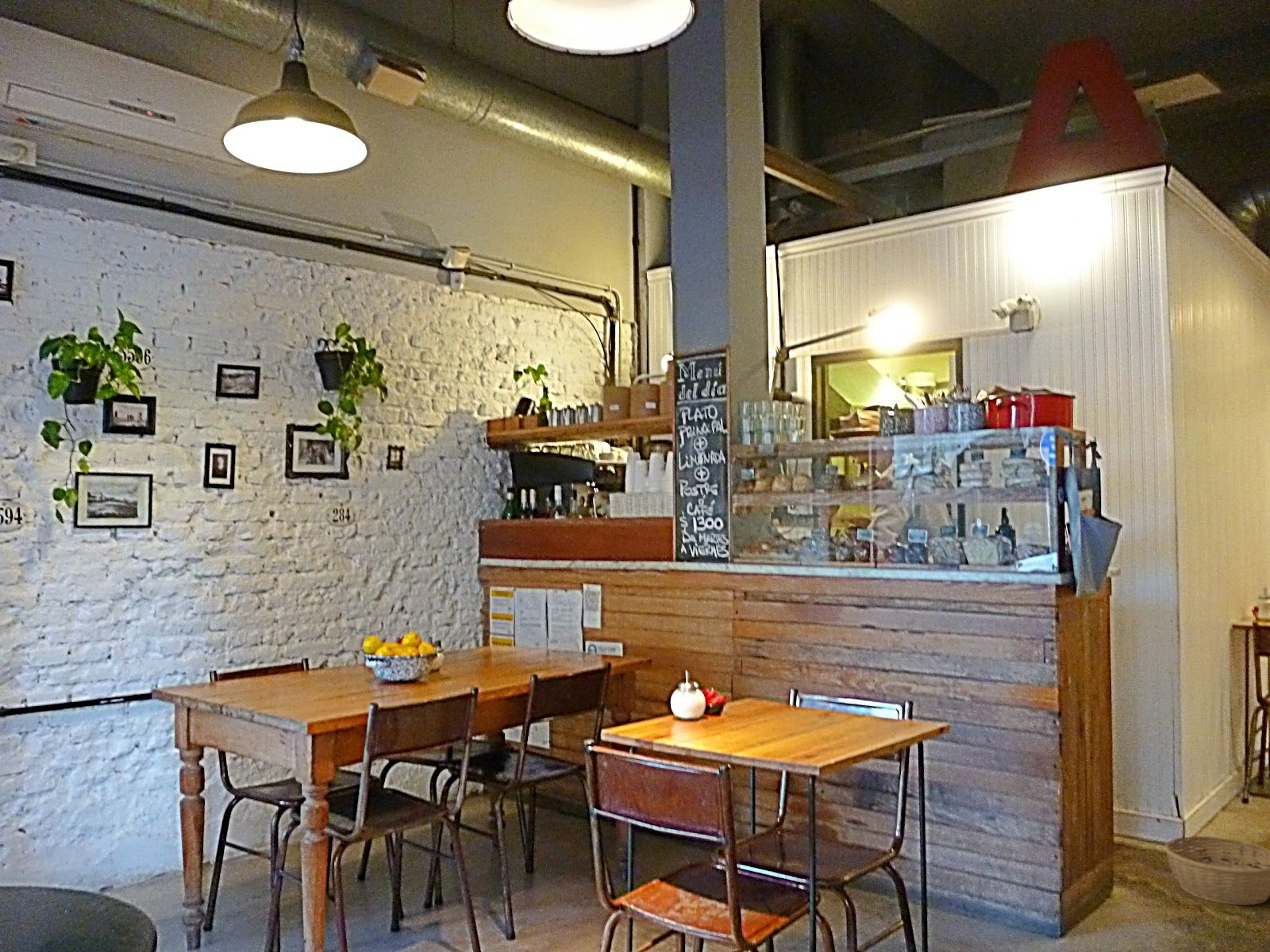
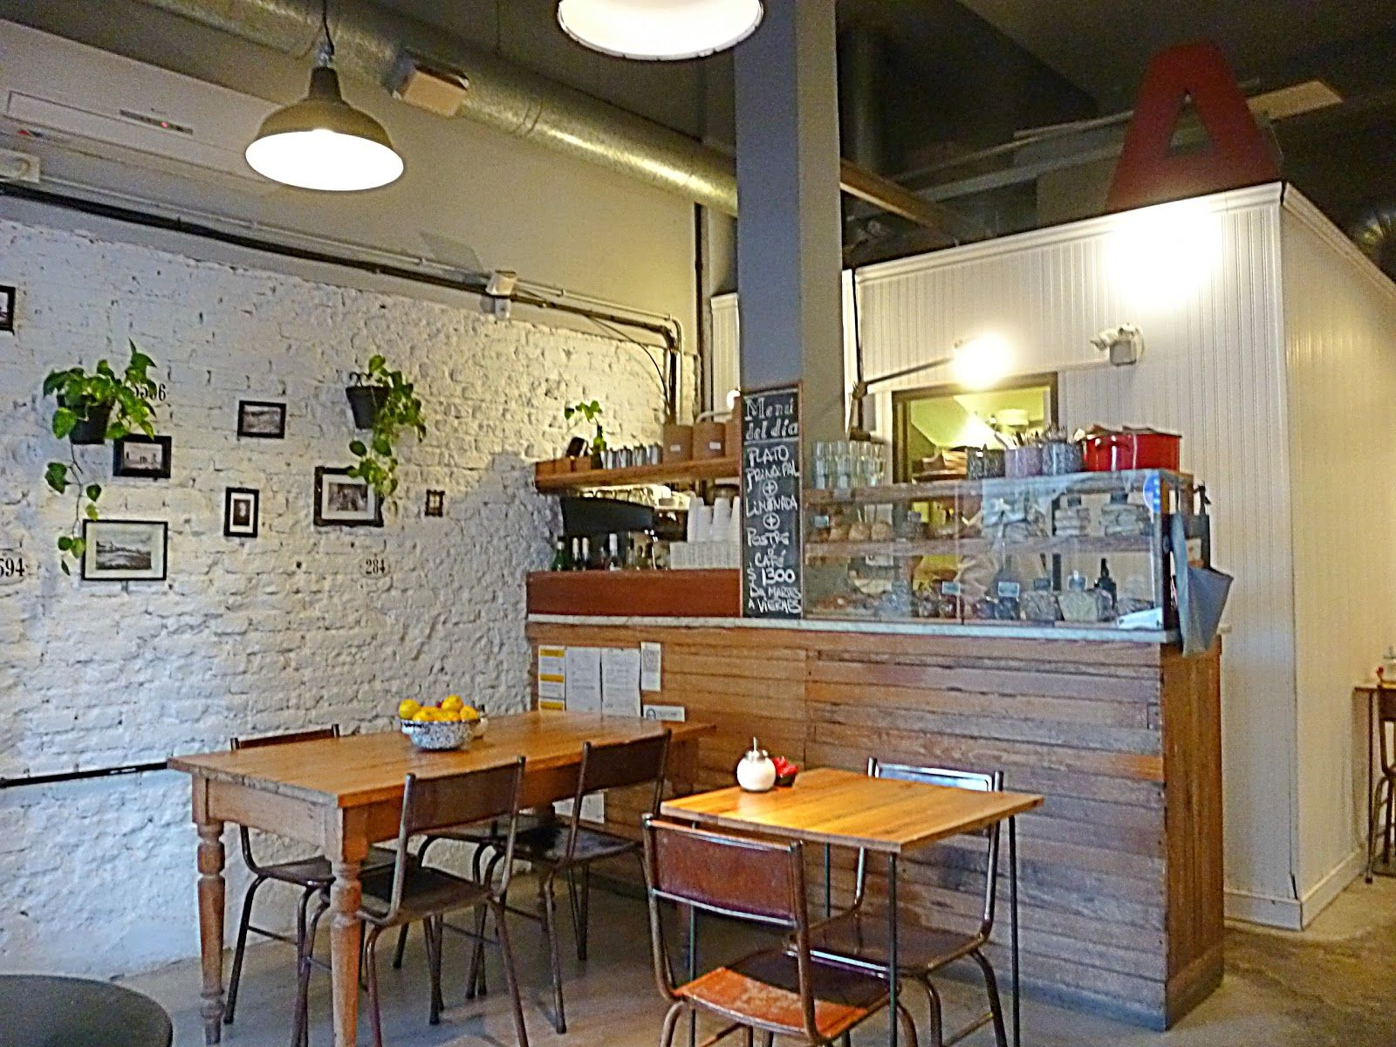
- basket [1164,835,1270,906]
